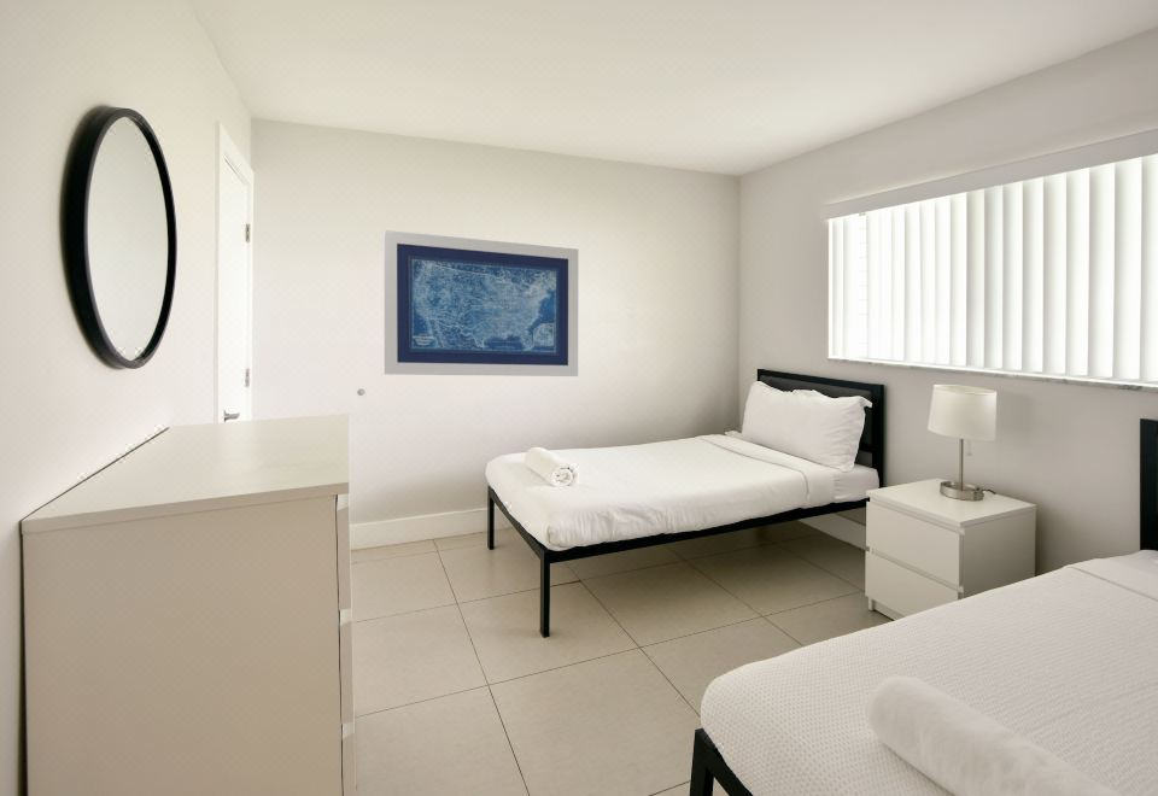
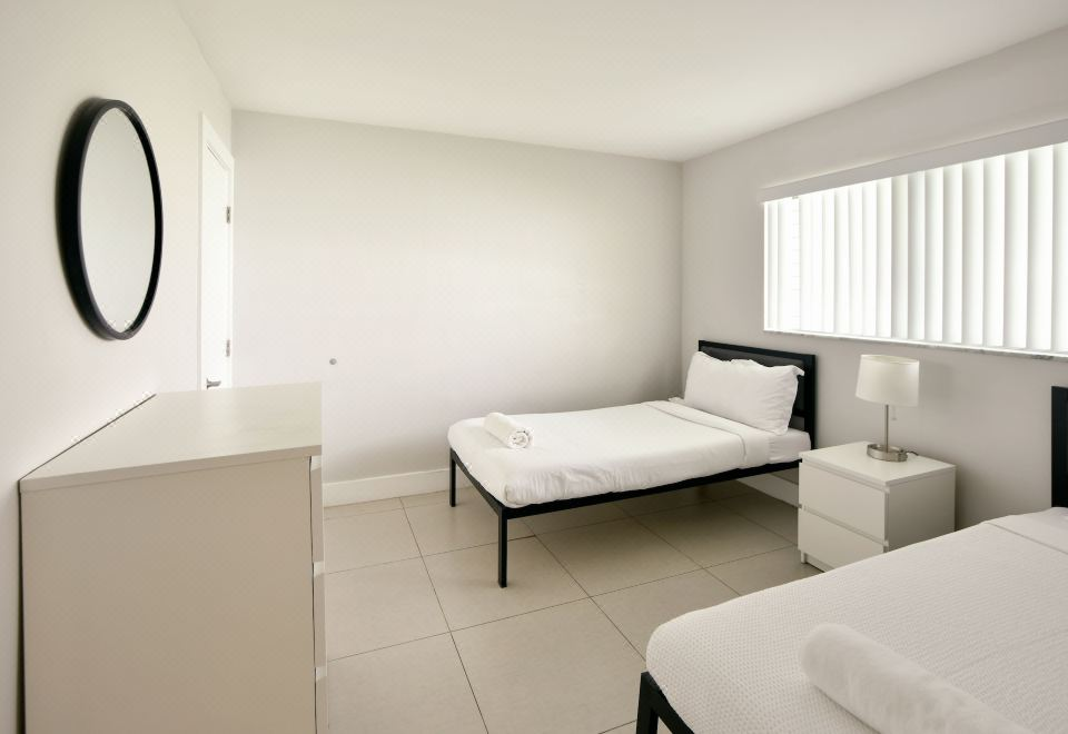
- wall art [382,229,580,377]
